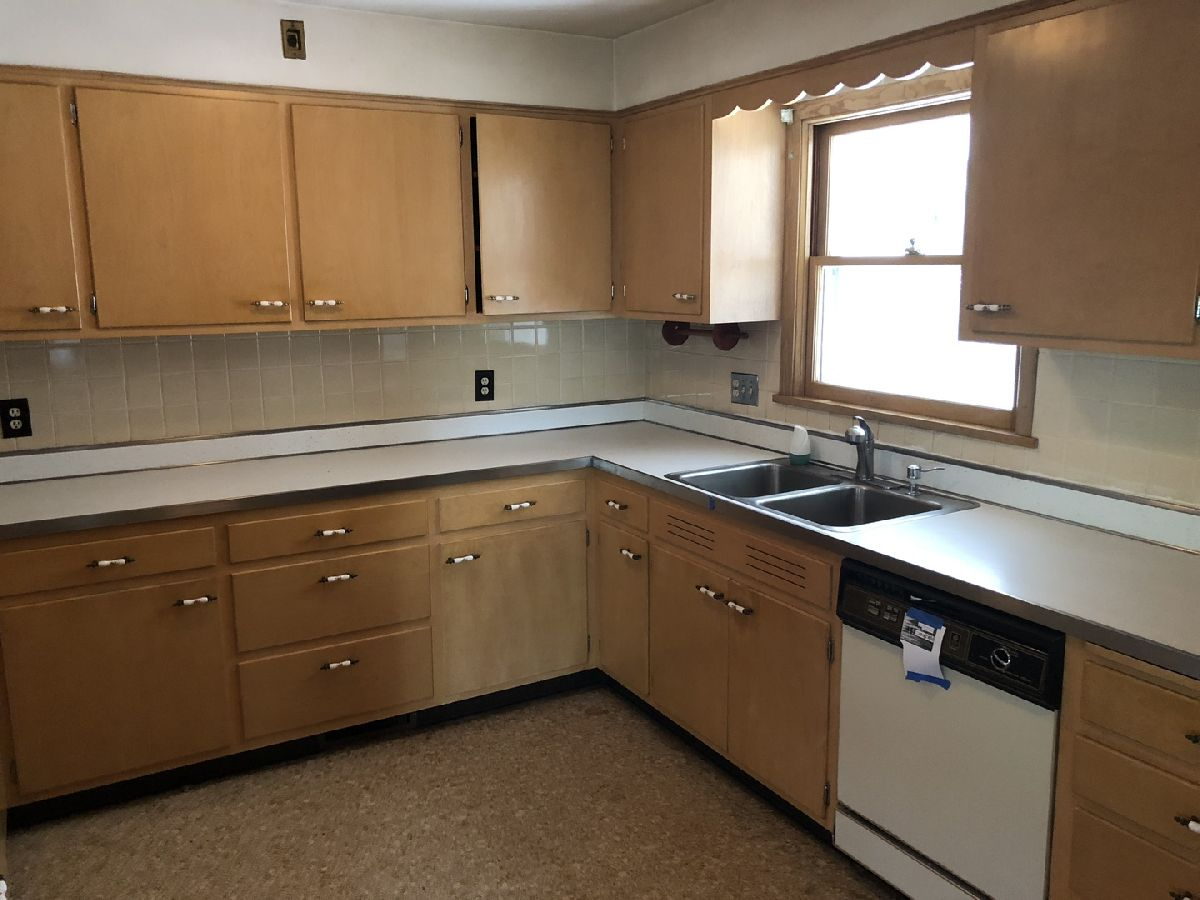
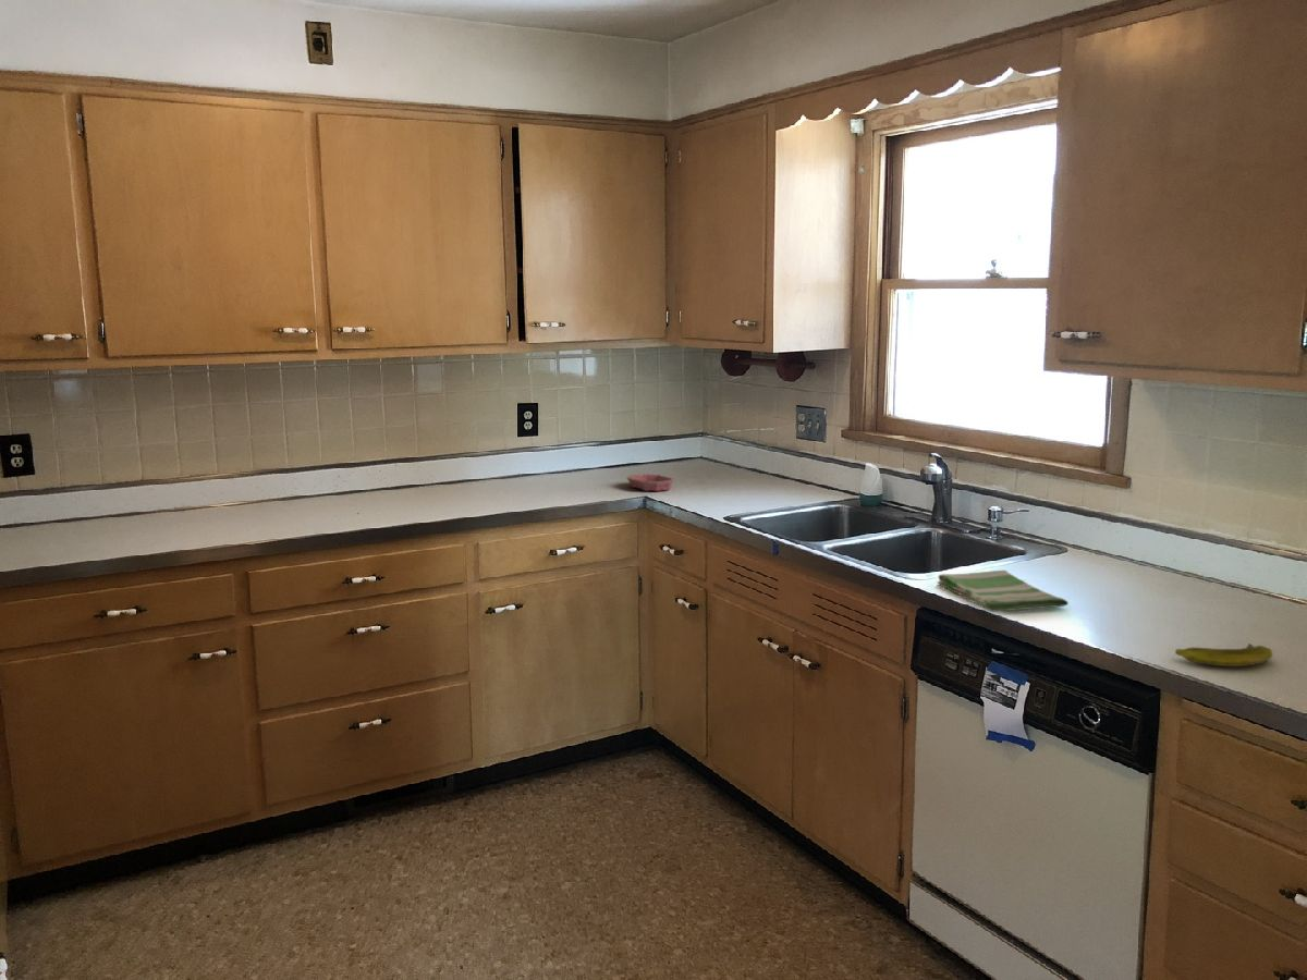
+ banana [1174,642,1273,667]
+ bowl [625,473,676,492]
+ dish towel [936,569,1070,613]
